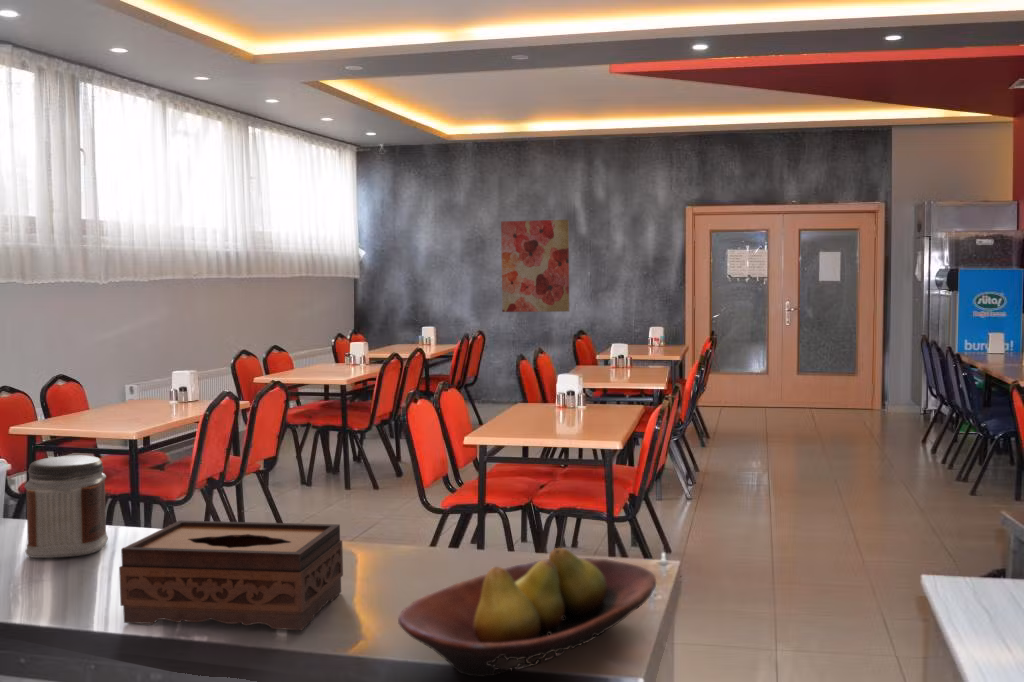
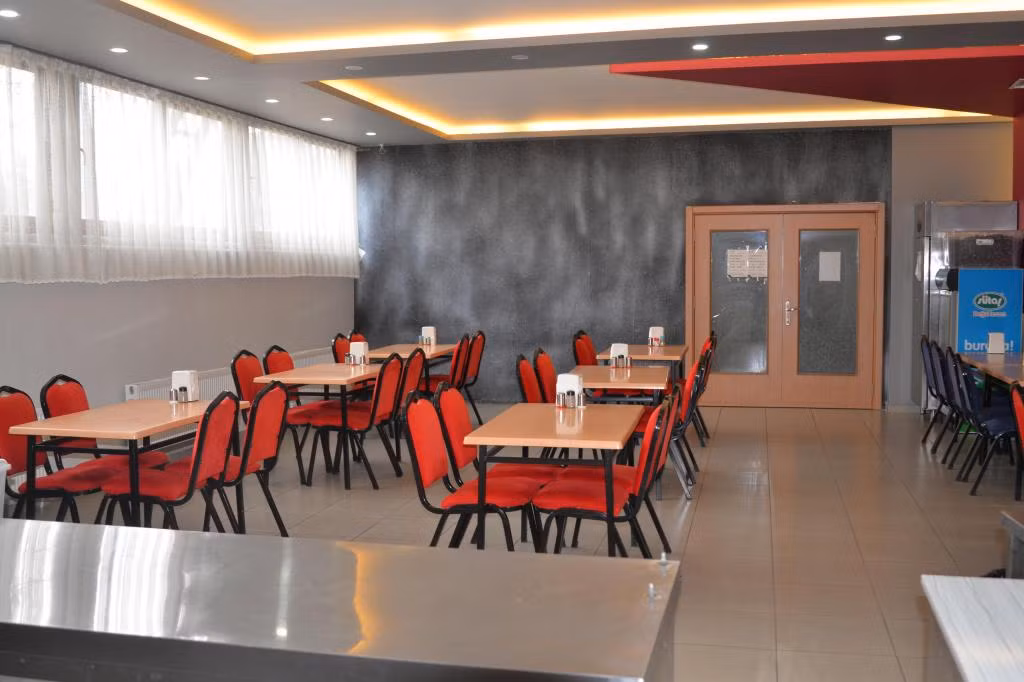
- wall art [500,219,570,313]
- fruit bowl [397,547,657,678]
- tissue box [118,520,344,631]
- jar [24,455,109,559]
